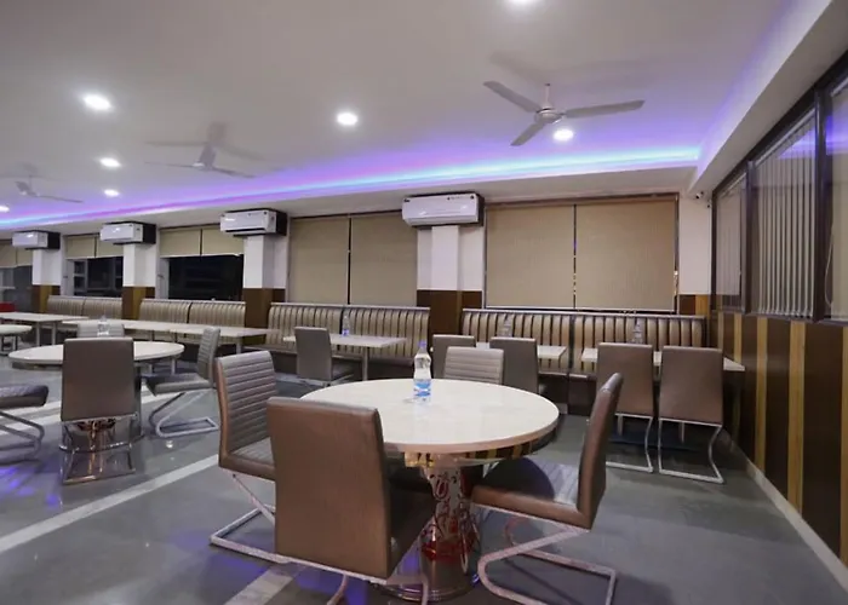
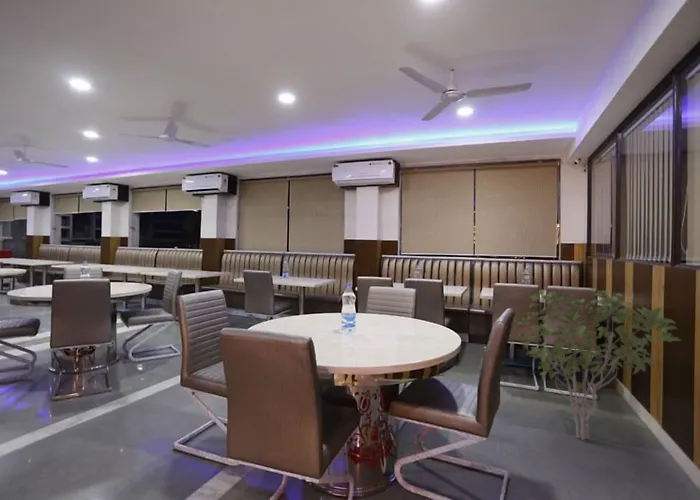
+ shrub [512,288,683,441]
